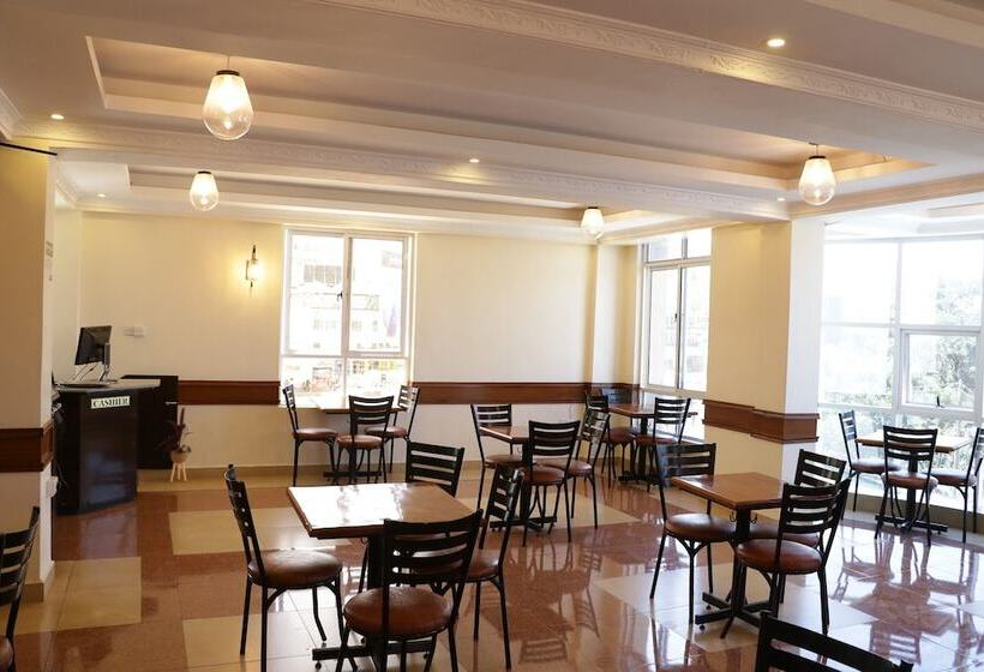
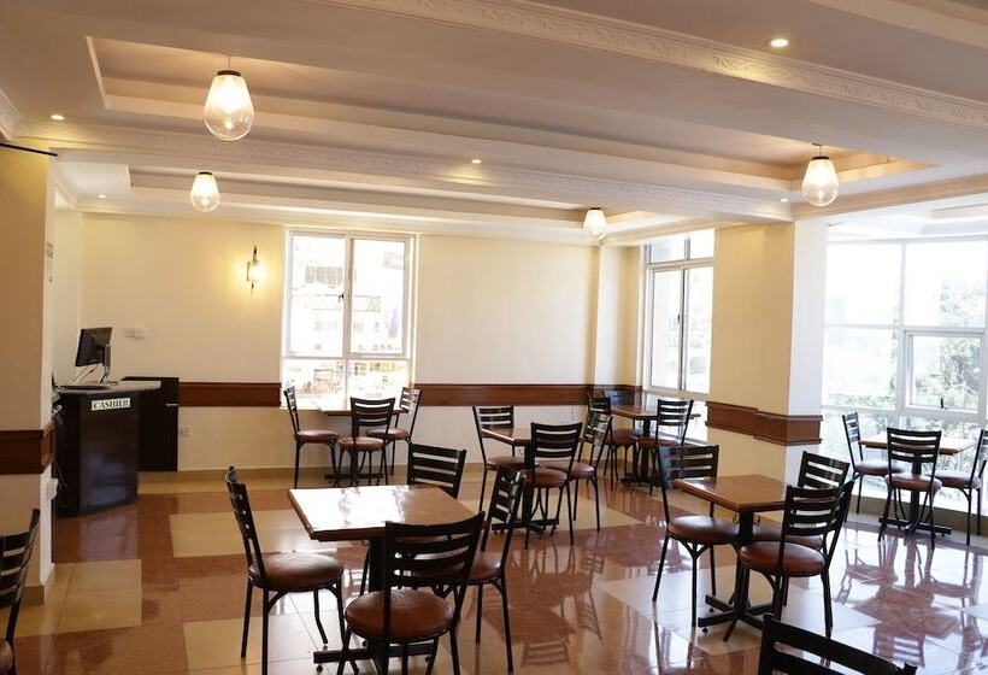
- house plant [154,407,193,482]
